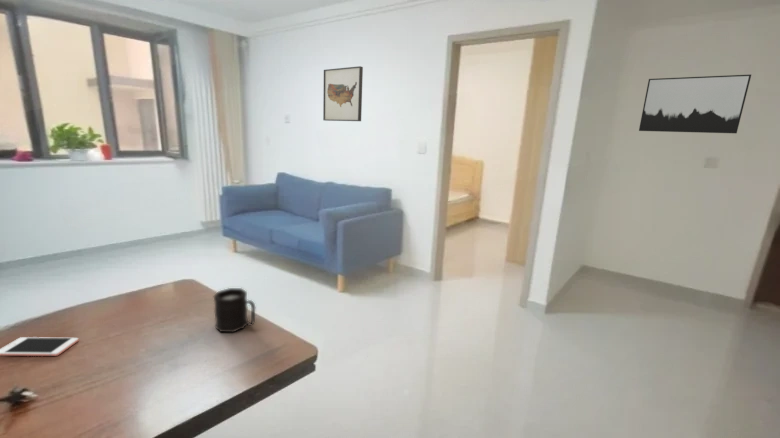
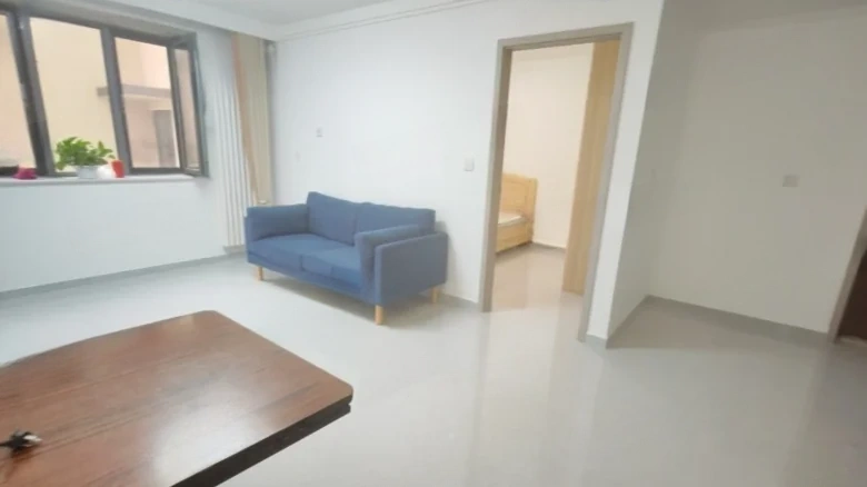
- wall art [638,74,752,134]
- cell phone [0,336,79,357]
- wall art [322,65,364,122]
- mug [213,287,256,334]
